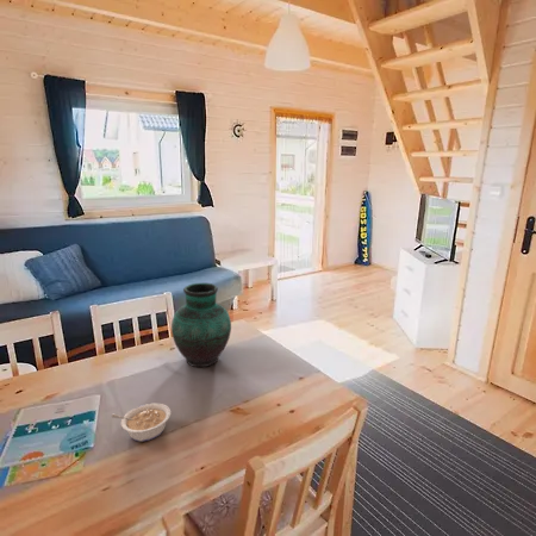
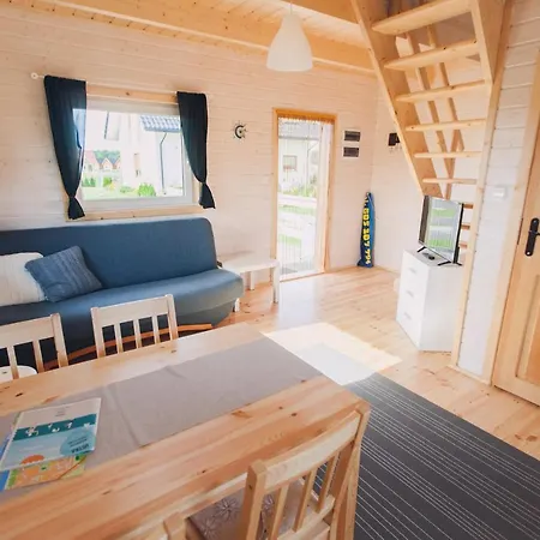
- legume [111,403,172,442]
- vase [170,282,232,368]
